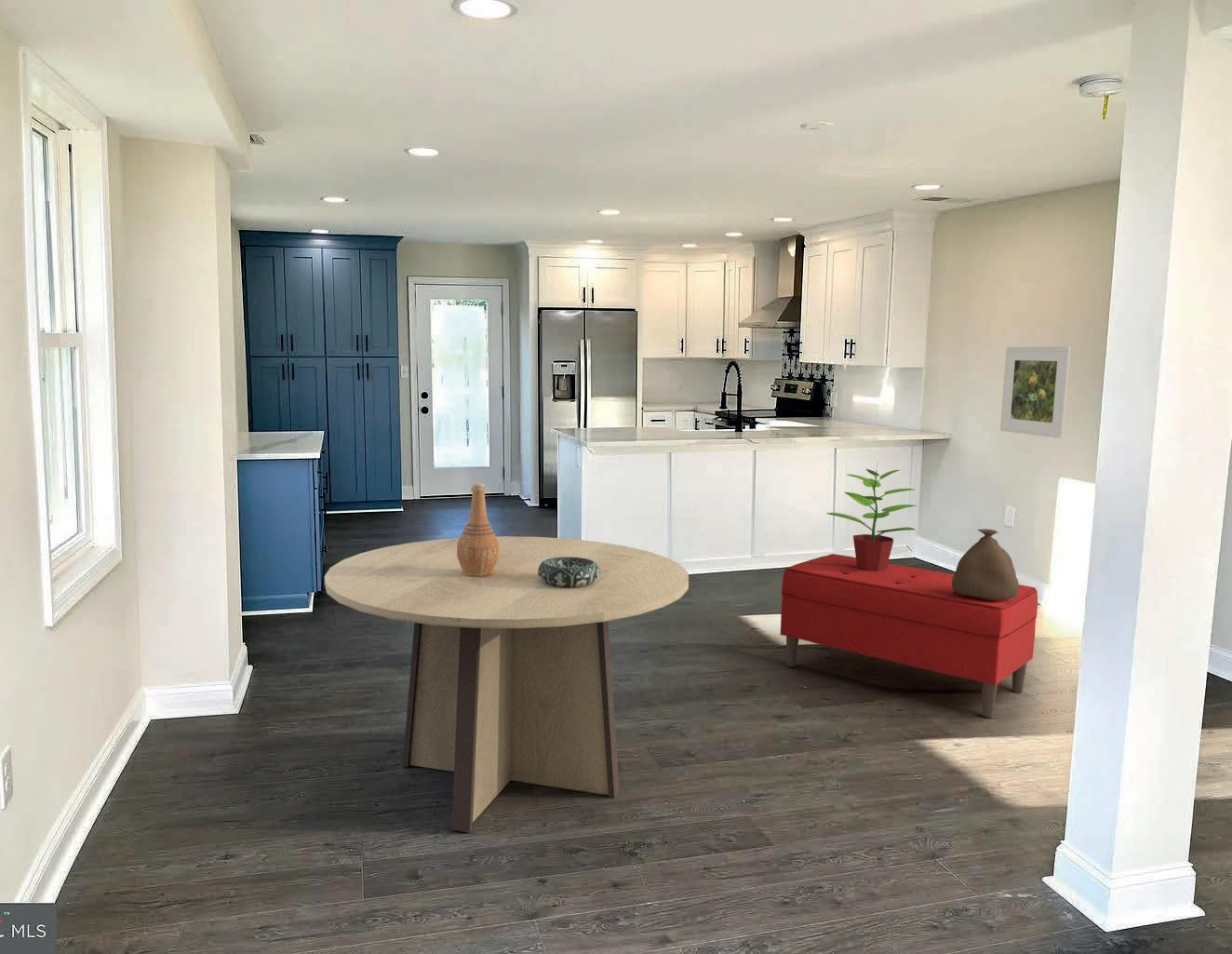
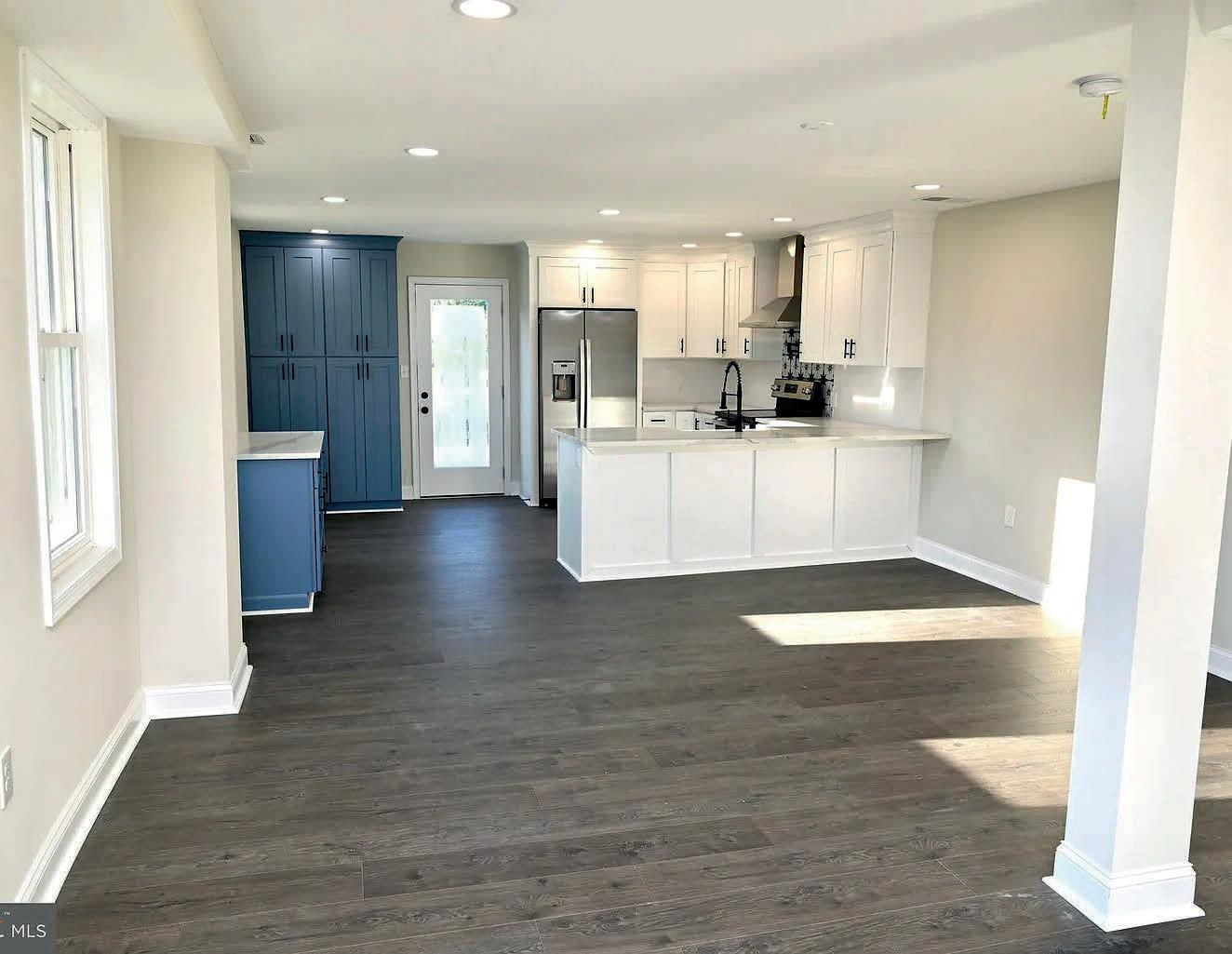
- potted plant [825,461,917,571]
- dining table [324,535,690,834]
- bag [952,528,1020,601]
- bench [780,553,1038,719]
- vase [457,482,500,577]
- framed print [999,345,1072,439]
- decorative bowl [538,557,600,586]
